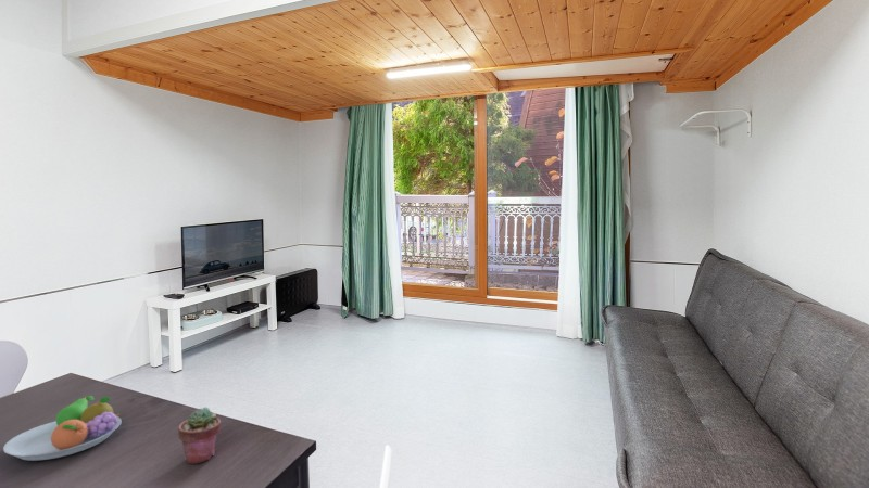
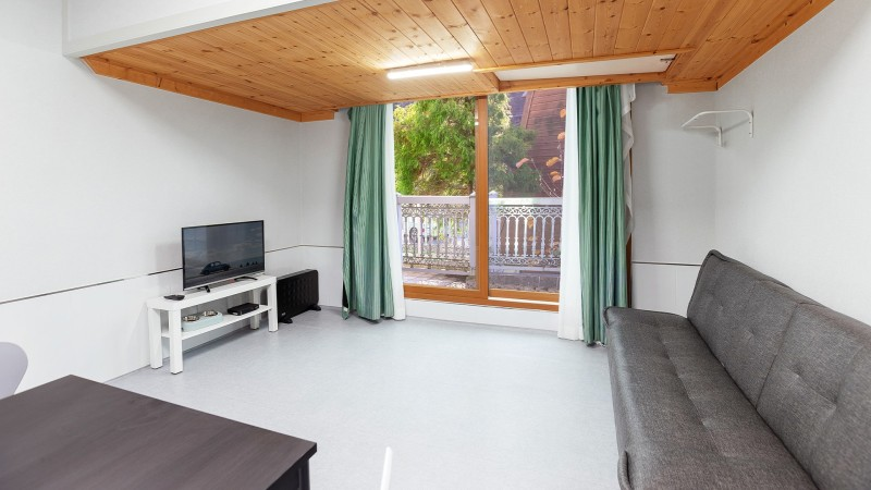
- fruit bowl [2,395,123,462]
- potted succulent [177,407,222,465]
